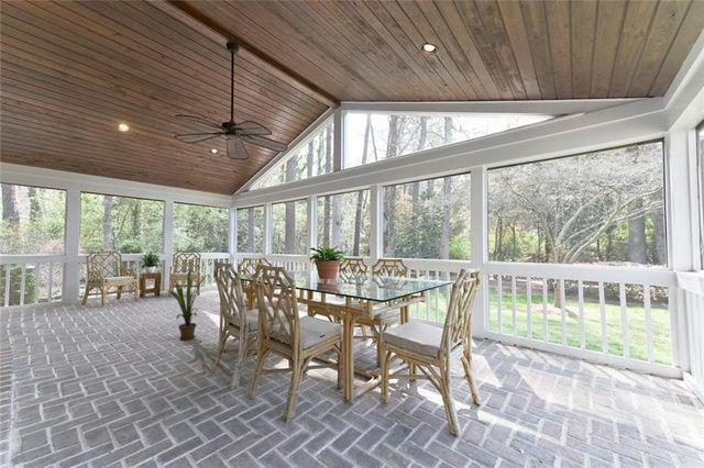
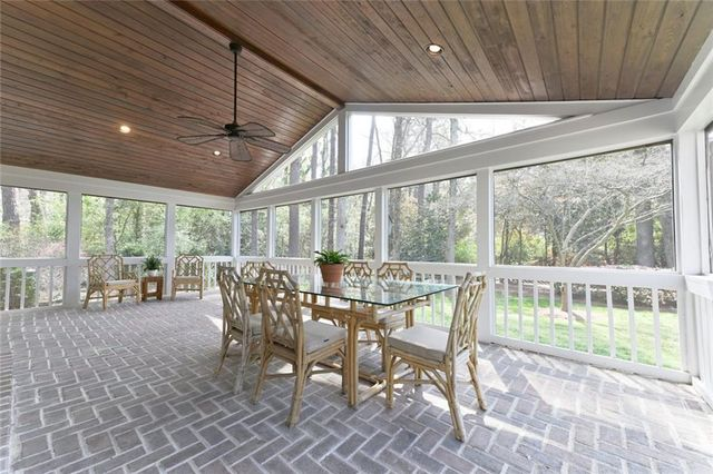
- house plant [166,266,210,342]
